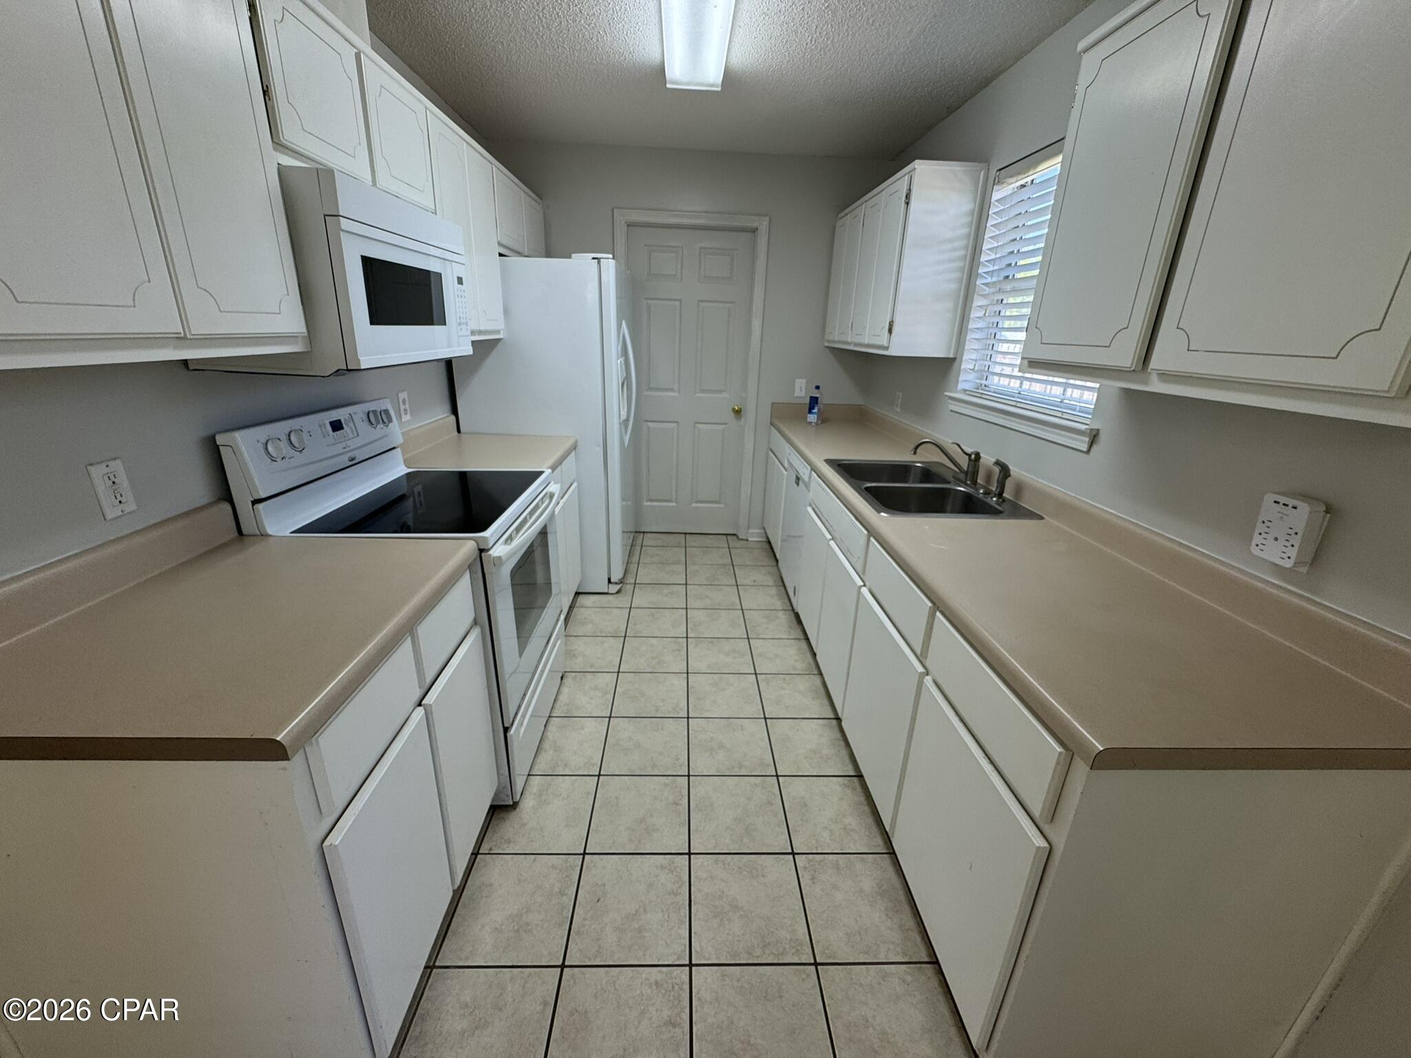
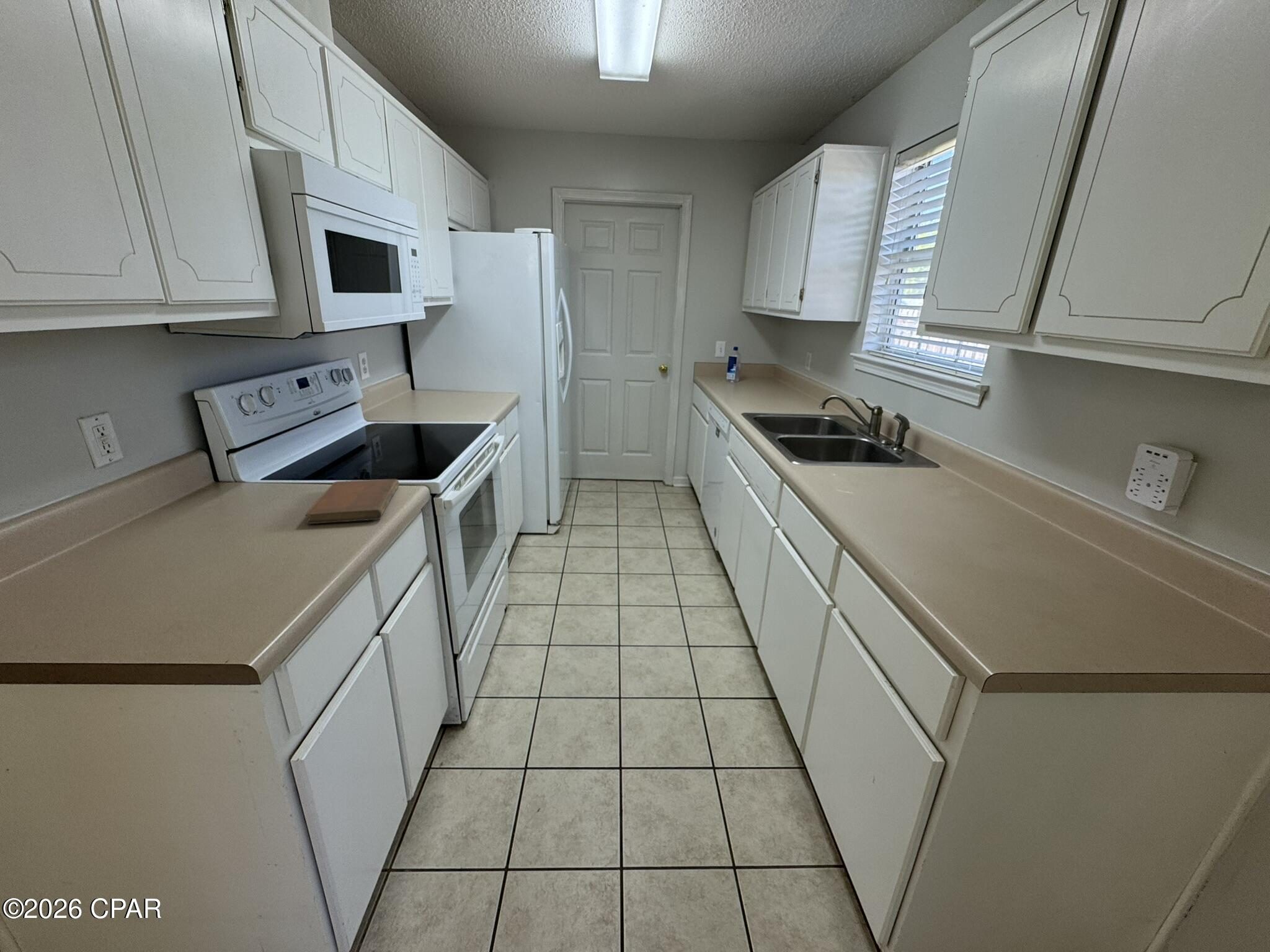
+ notebook [304,478,399,524]
